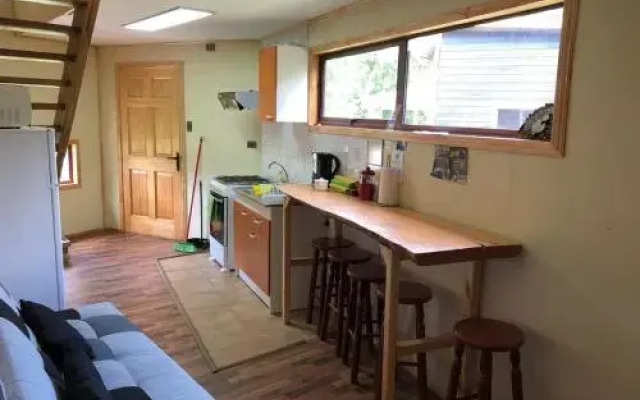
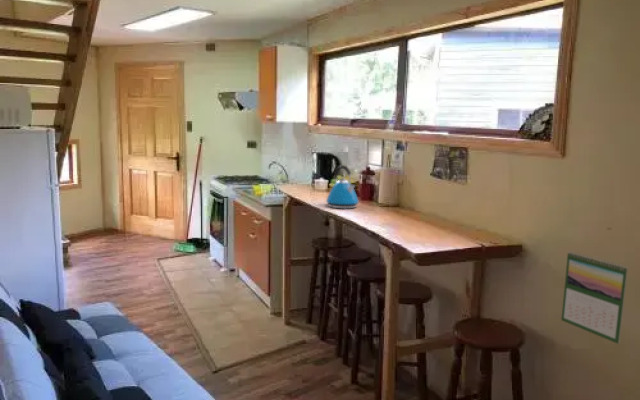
+ kettle [325,164,360,209]
+ calendar [560,250,629,345]
